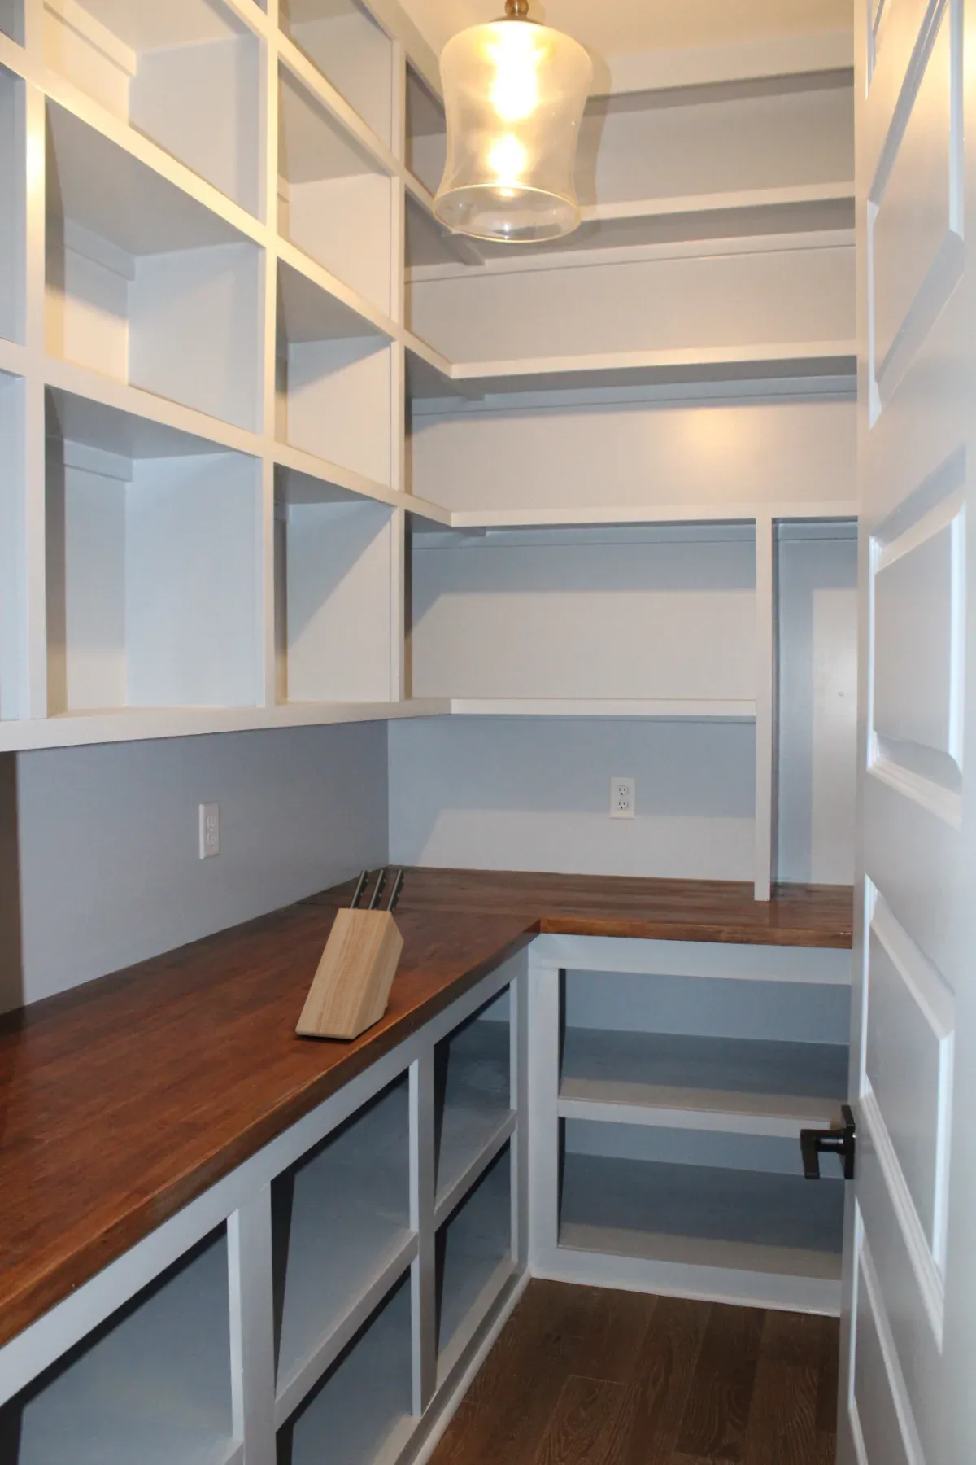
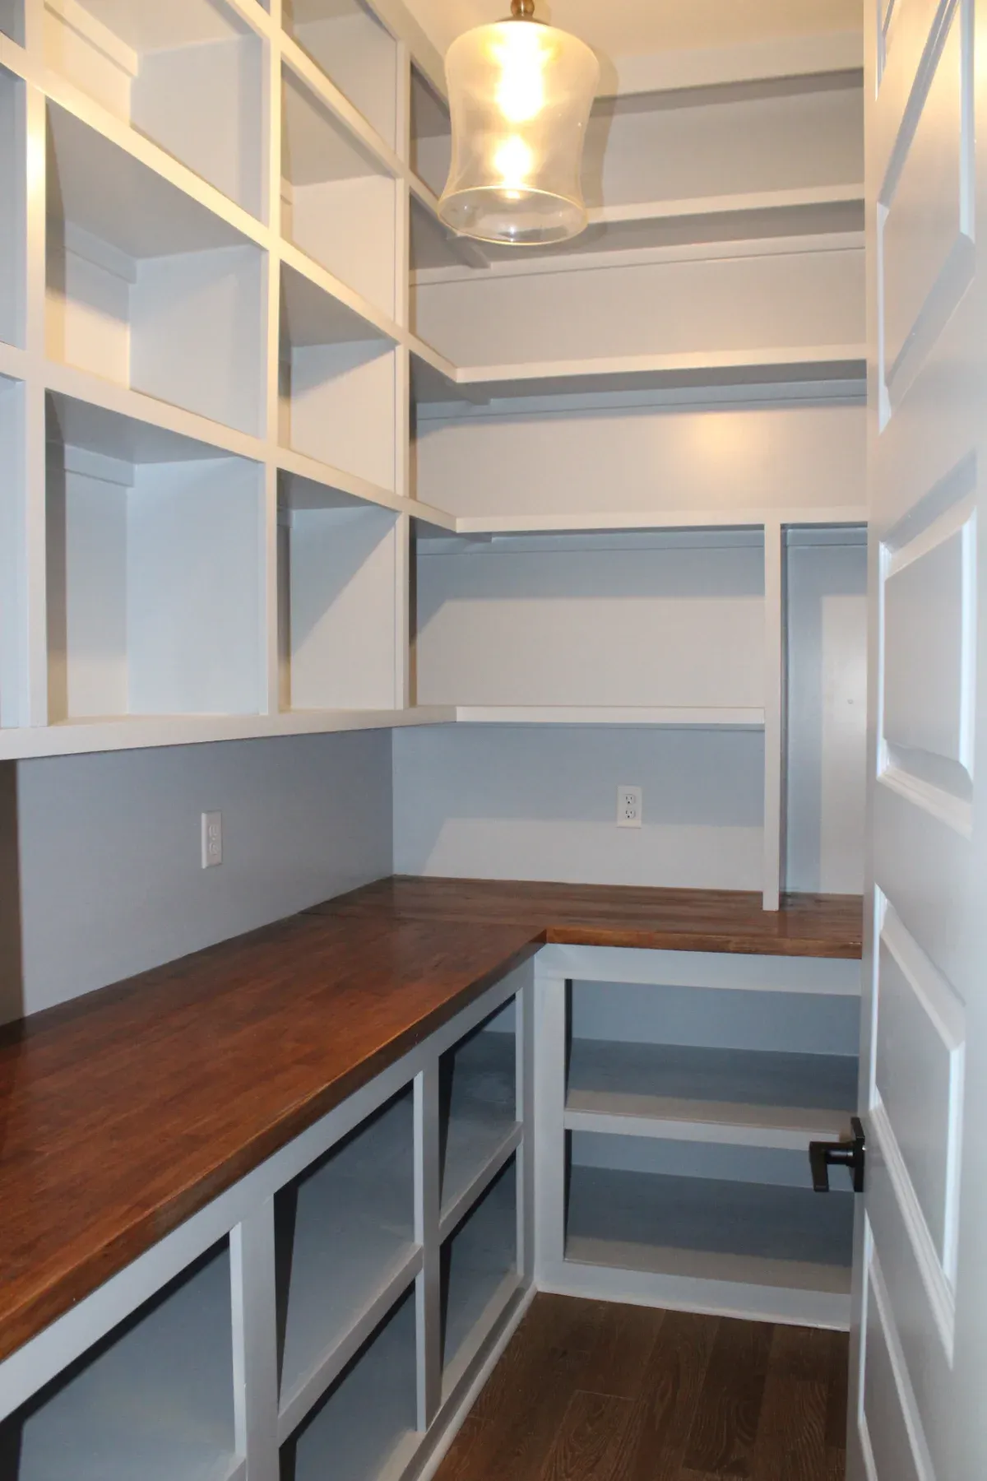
- knife block [294,869,405,1040]
